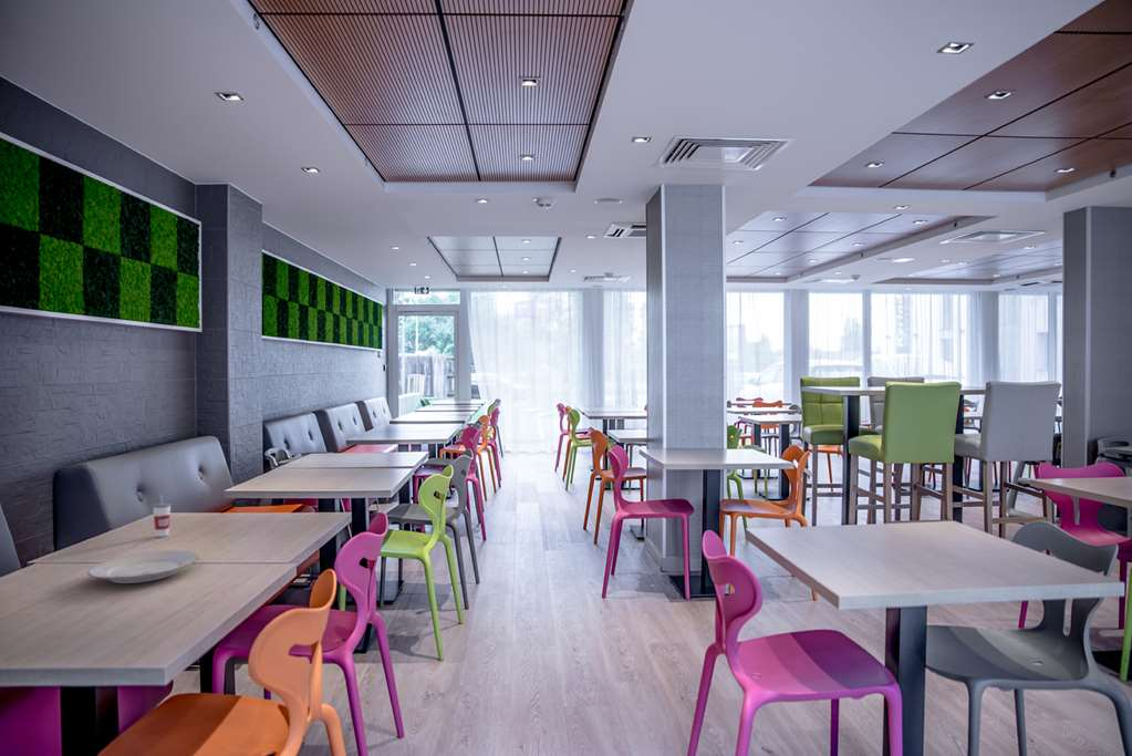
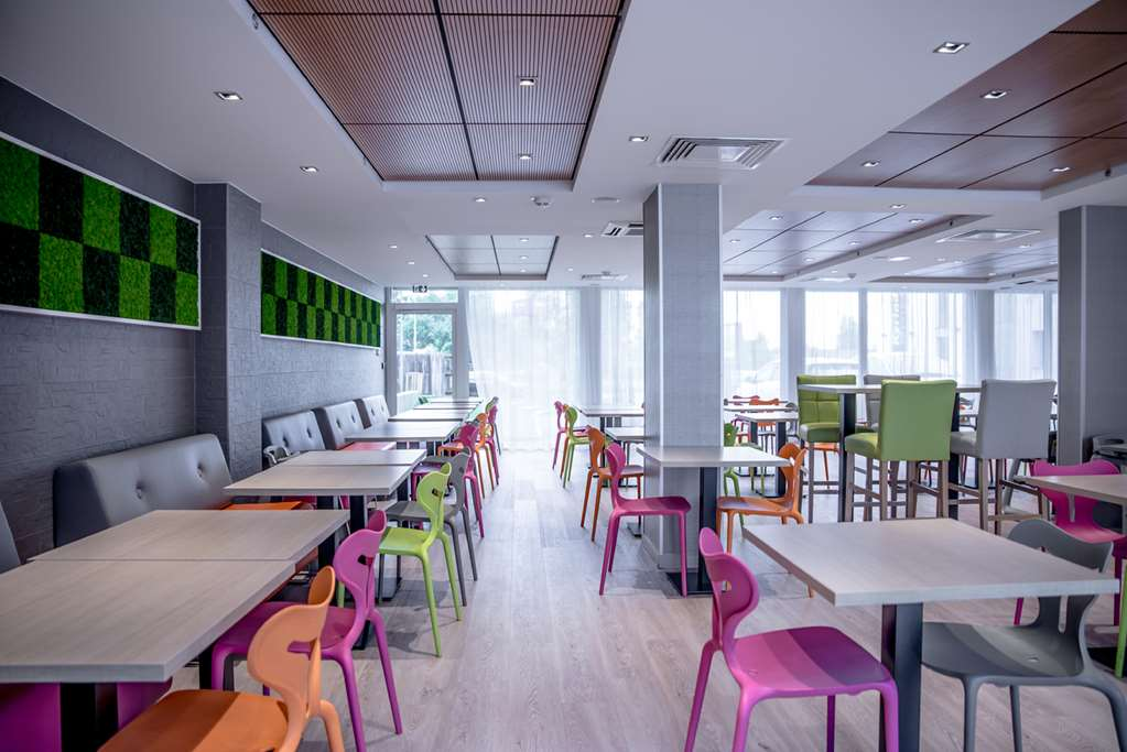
- cup [152,493,172,538]
- plate [86,550,200,584]
